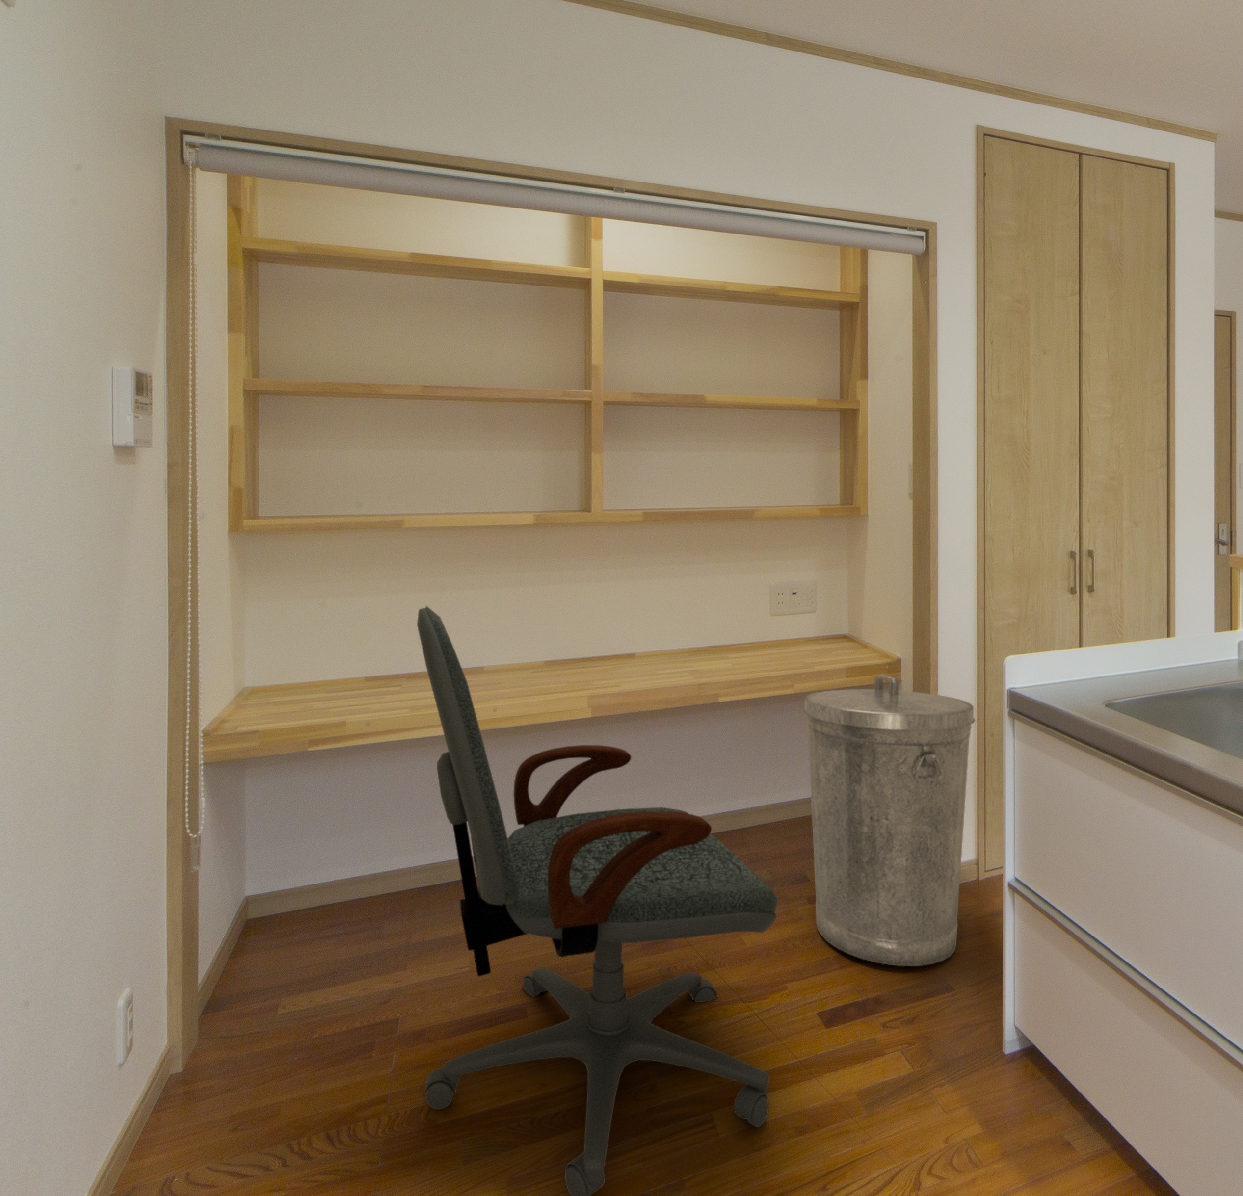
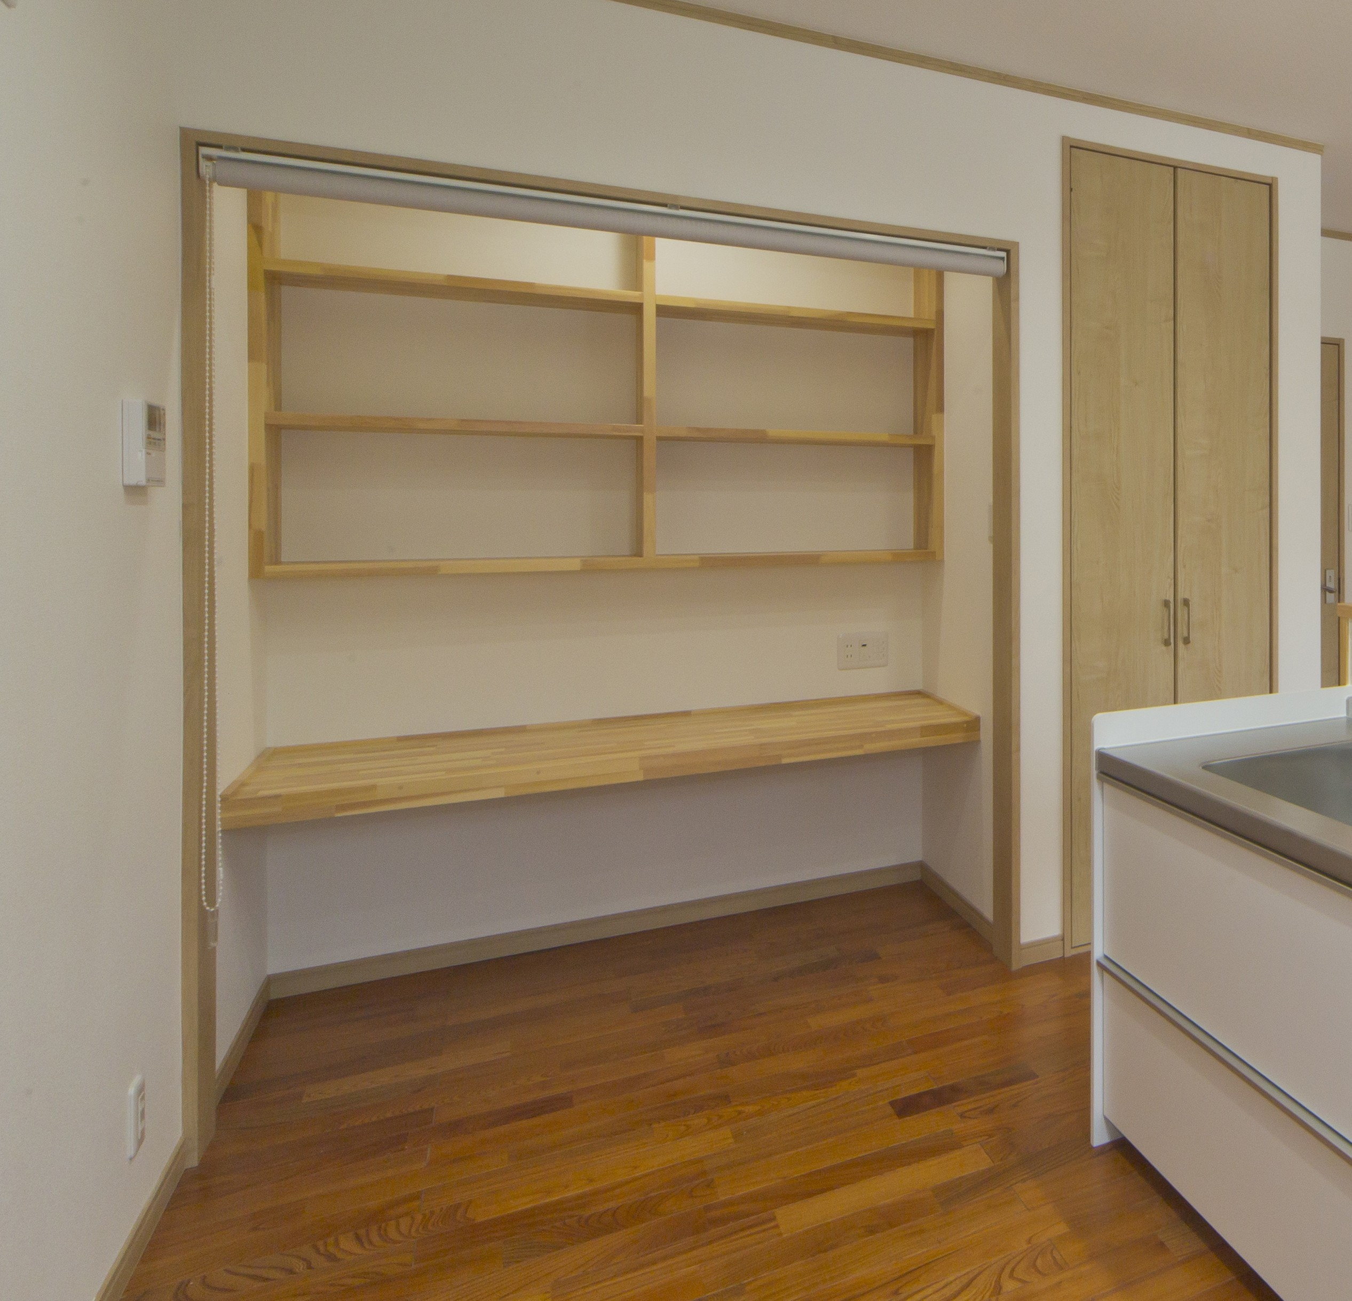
- office chair [416,606,779,1196]
- trash can [802,675,976,967]
